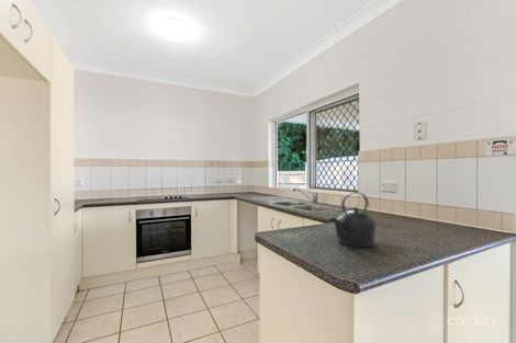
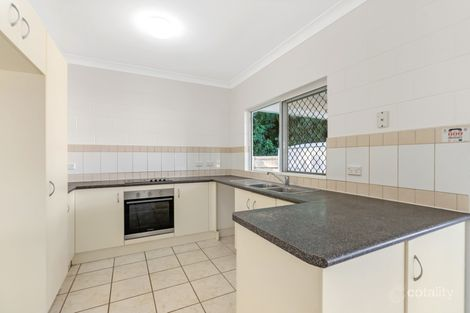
- kettle [328,191,378,249]
